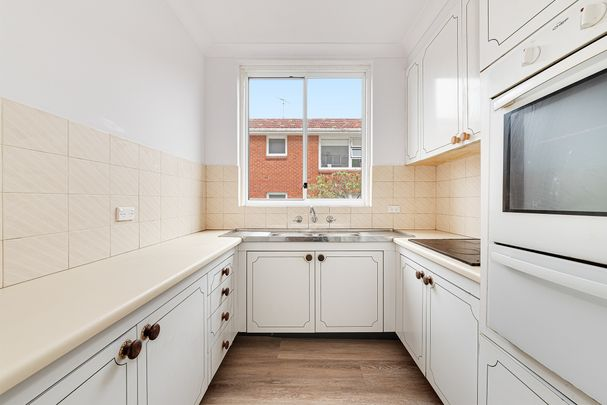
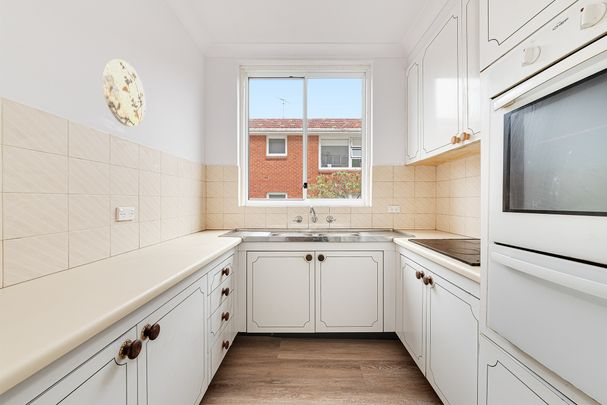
+ decorative plate [102,58,146,127]
